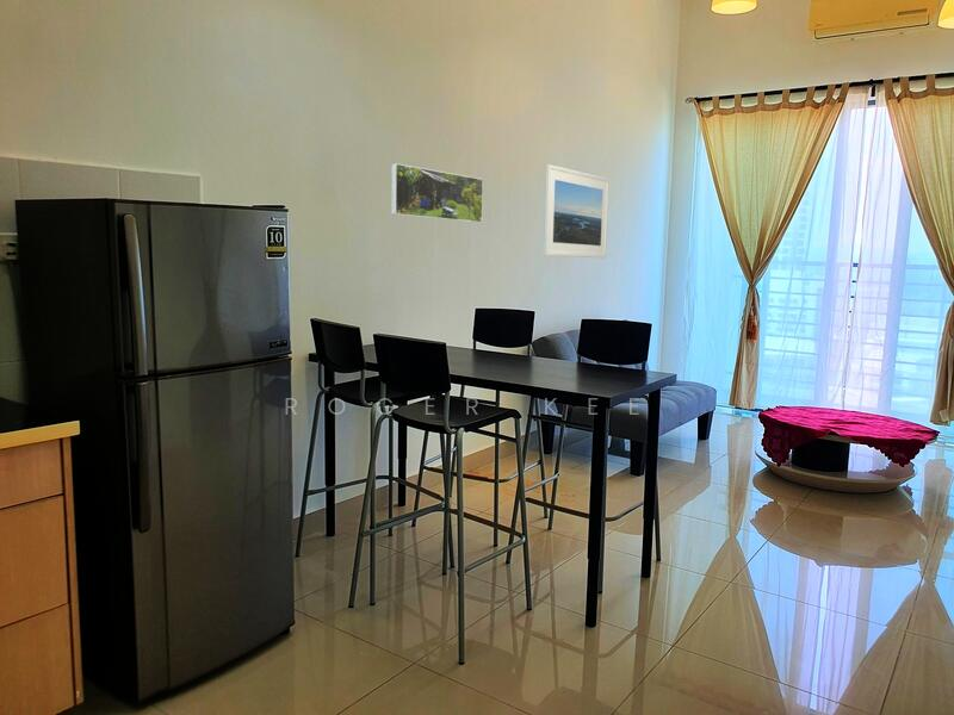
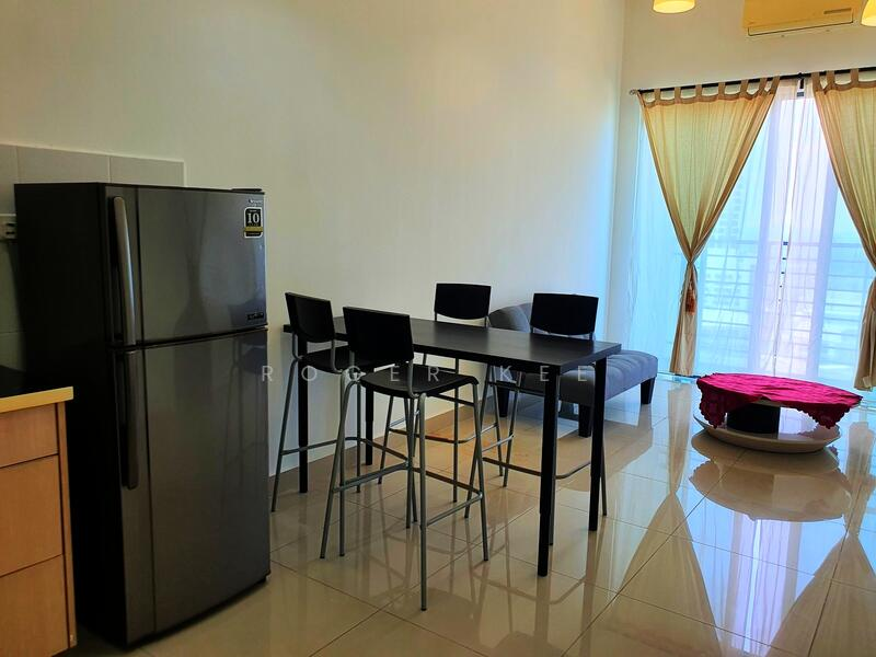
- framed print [390,162,484,224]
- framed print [543,163,611,259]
